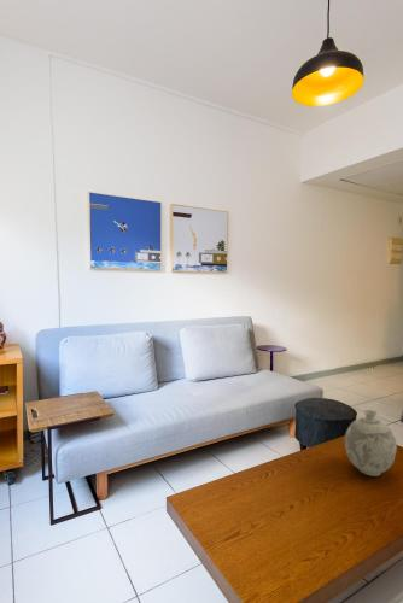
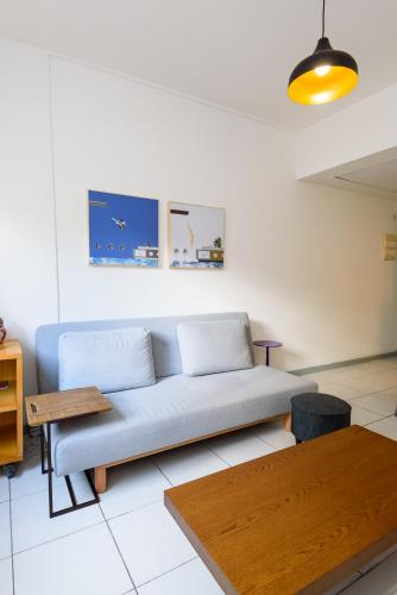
- decorative vase [344,409,398,478]
